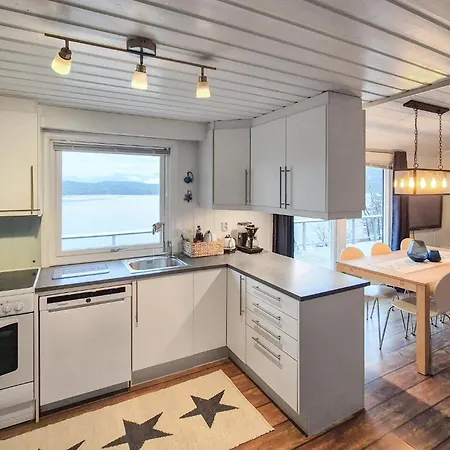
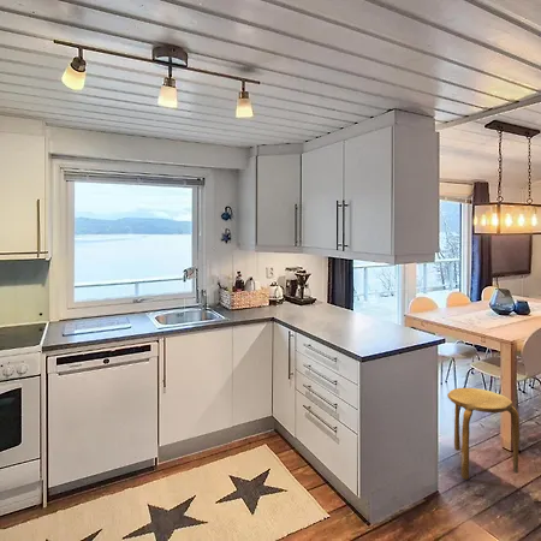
+ stool [446,387,521,480]
